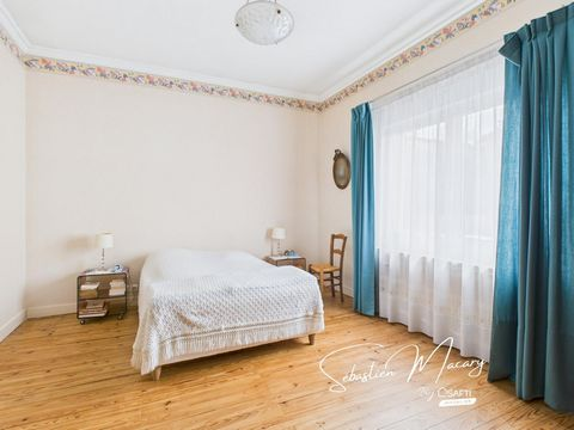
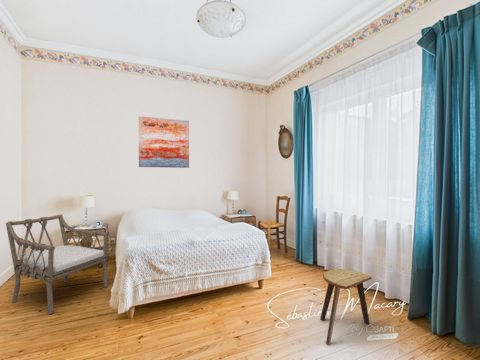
+ stool [319,268,373,346]
+ wall art [138,115,190,169]
+ armchair [5,214,110,315]
